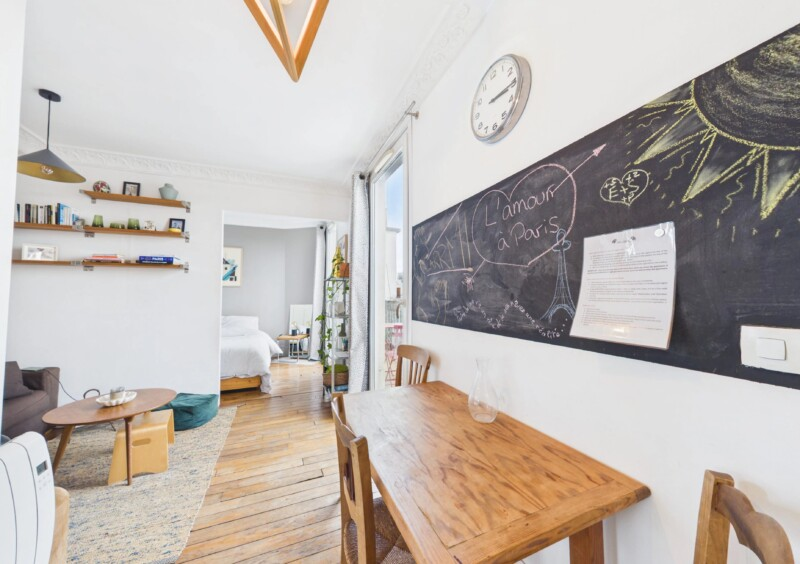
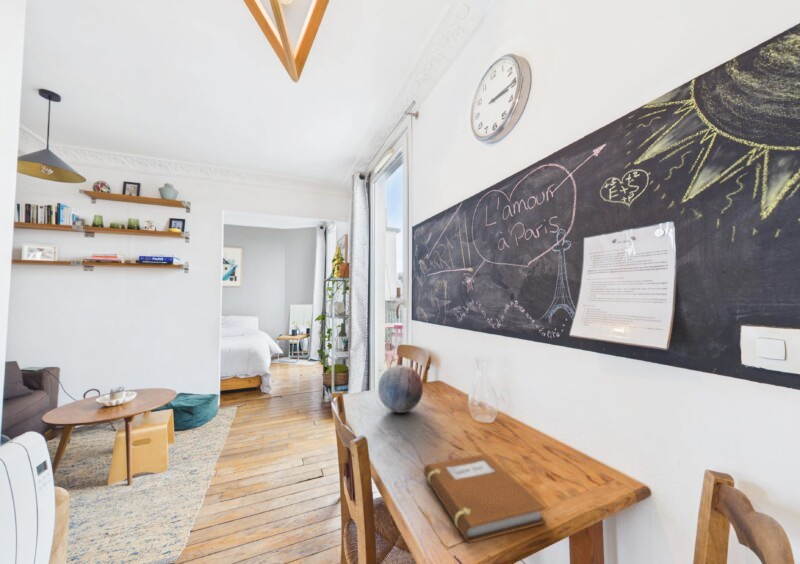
+ notebook [423,453,547,544]
+ decorative orb [377,364,424,414]
